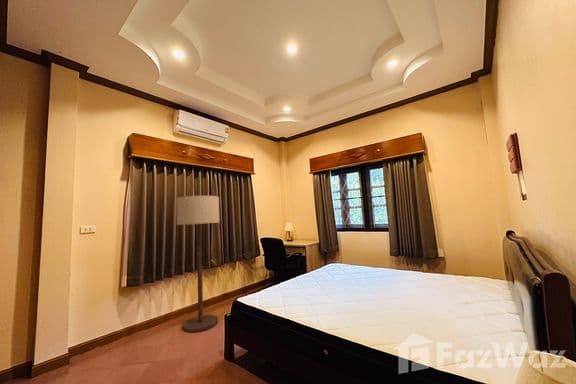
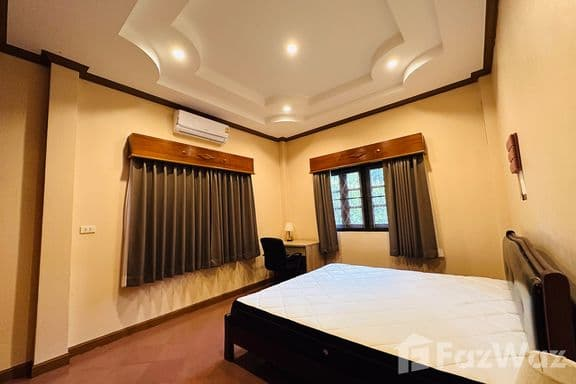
- floor lamp [175,195,220,333]
